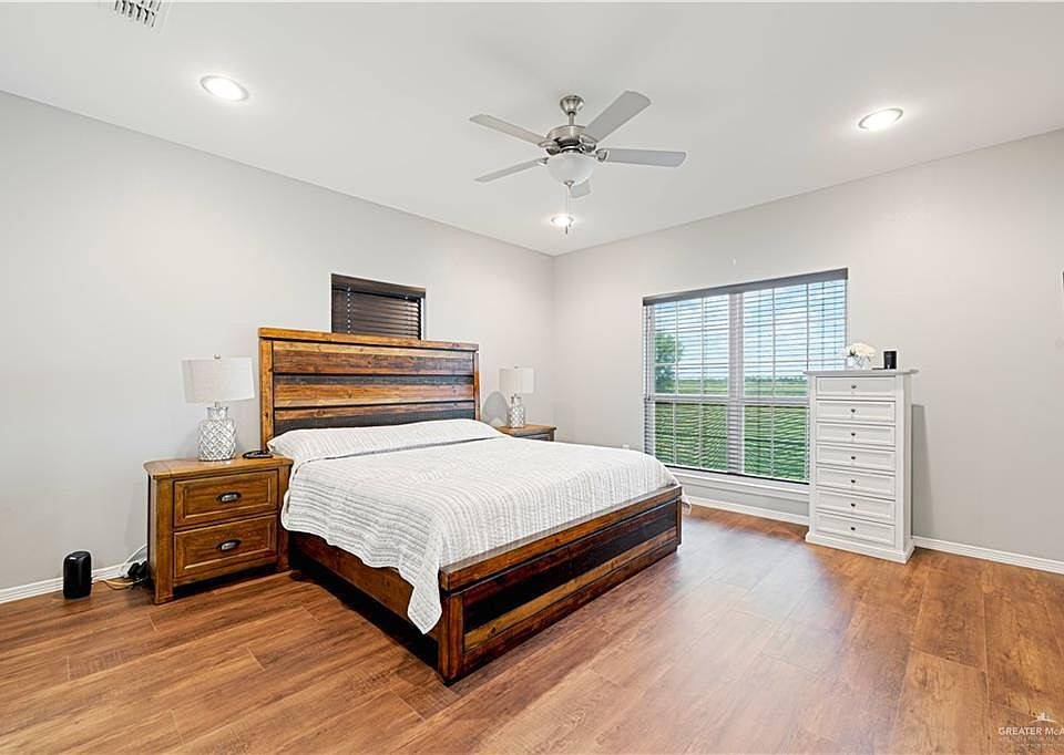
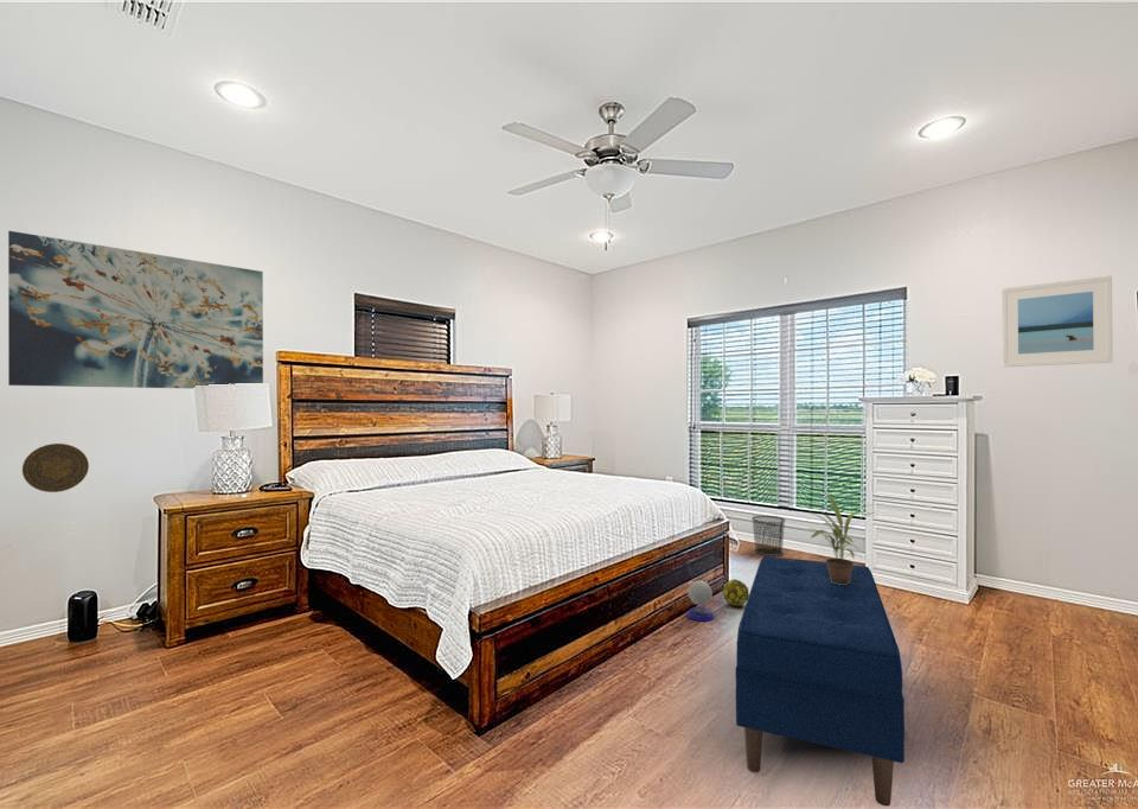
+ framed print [1000,275,1113,369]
+ decorative plate [21,442,90,493]
+ wall art [7,230,264,390]
+ potted plant [806,492,884,585]
+ bench [734,555,906,808]
+ waste bin [750,515,786,558]
+ decorative ball [722,578,750,607]
+ speaker [686,580,715,623]
